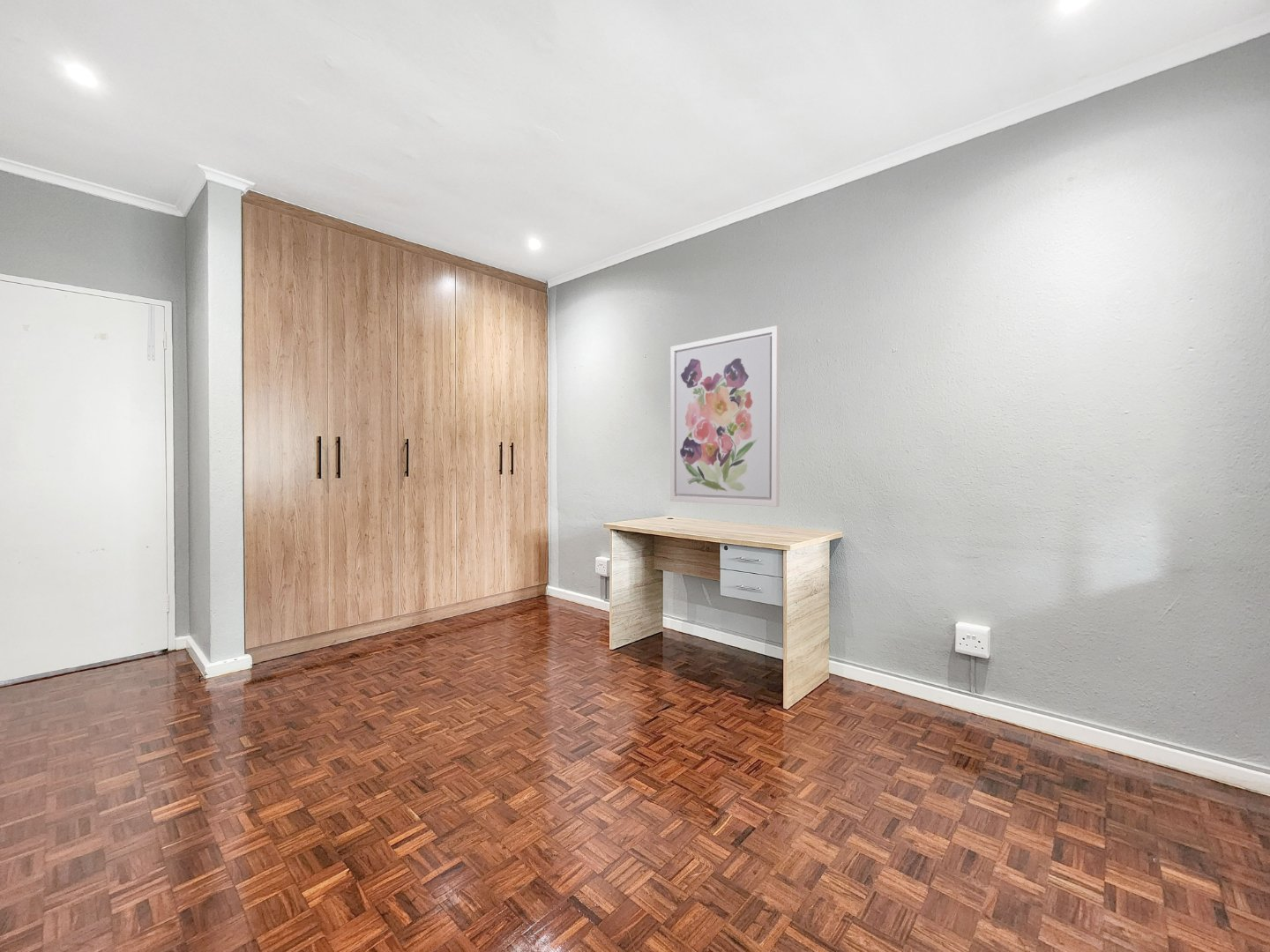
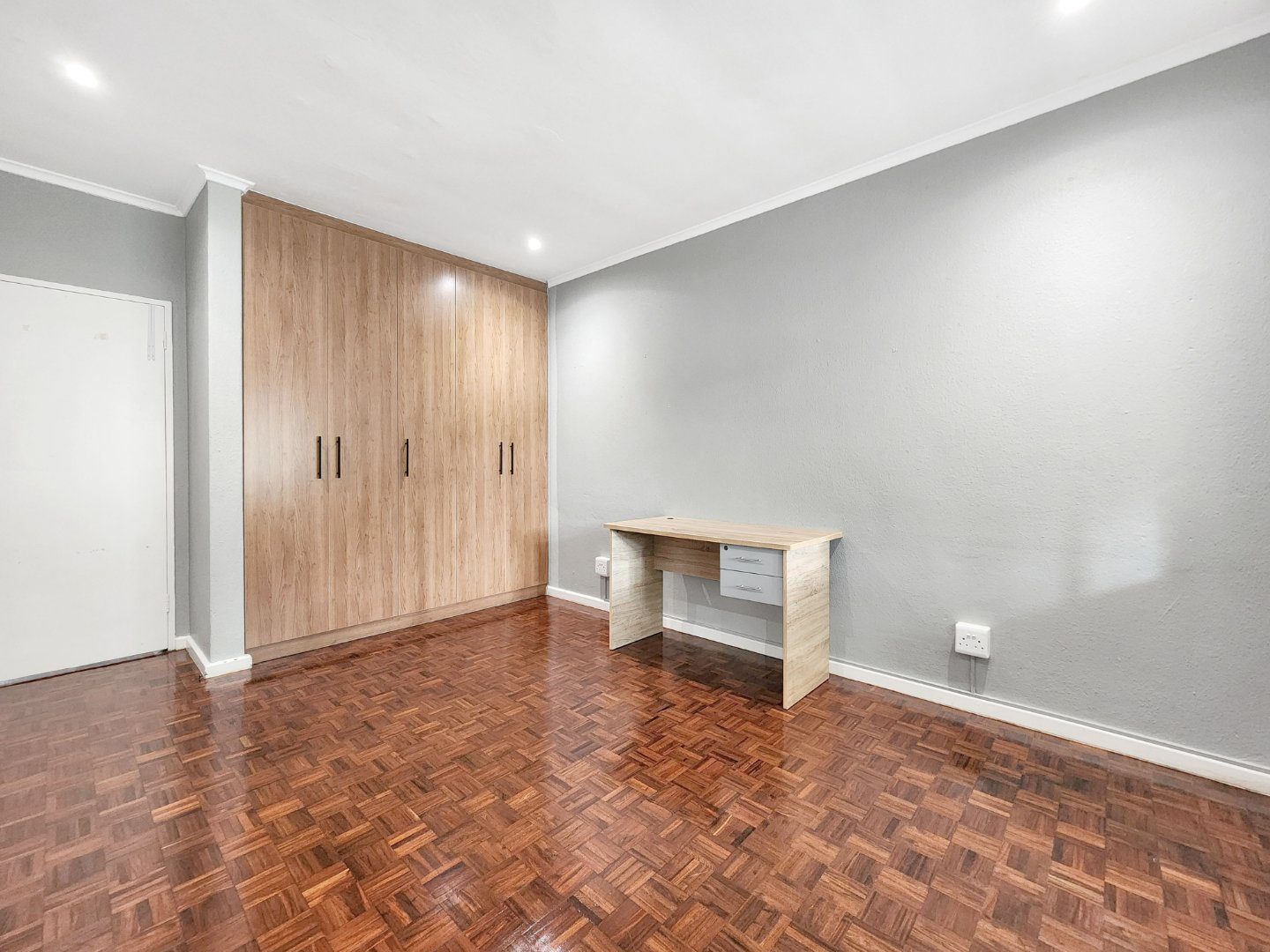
- wall art [669,324,781,508]
